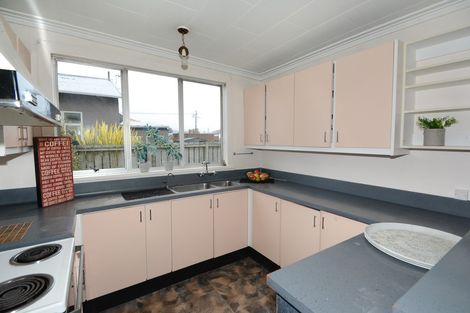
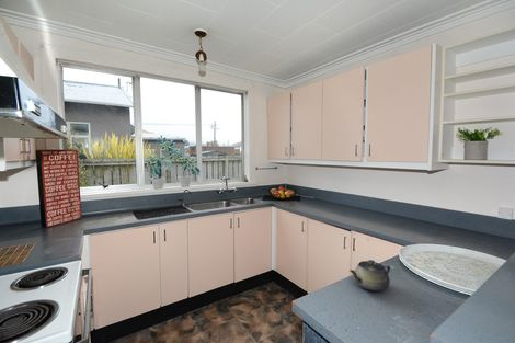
+ teapot [348,259,391,293]
